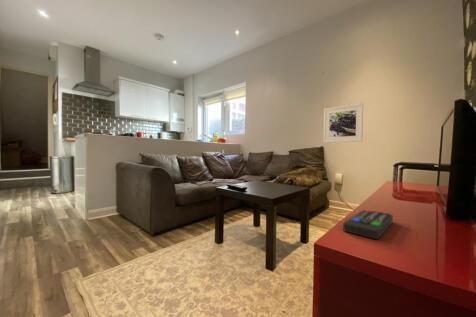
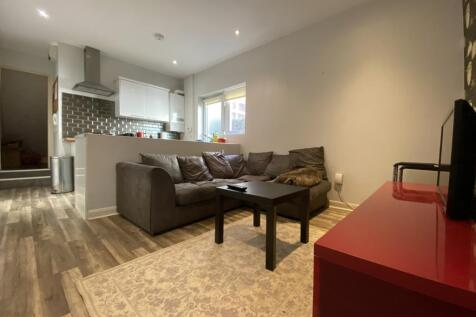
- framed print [323,102,364,144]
- remote control [342,209,394,240]
